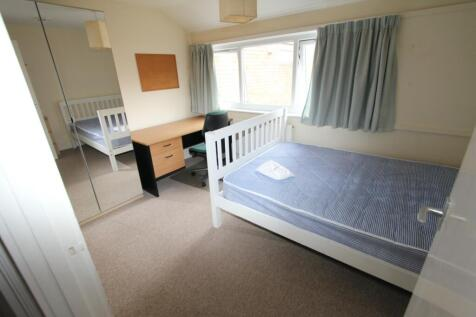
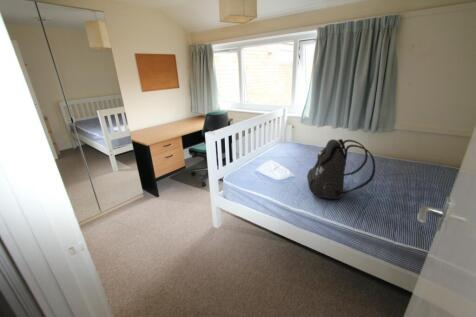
+ backpack [306,138,376,200]
